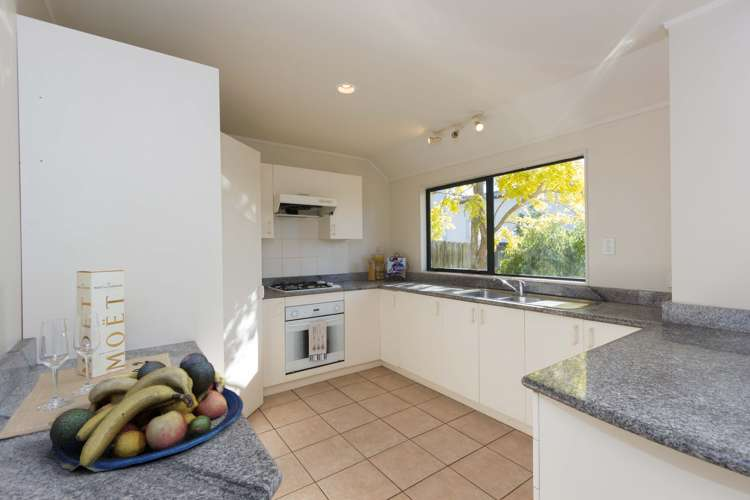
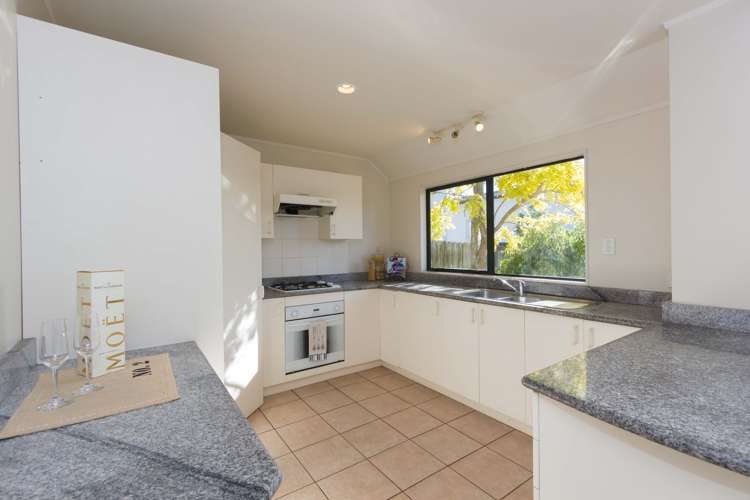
- fruit bowl [45,352,244,473]
